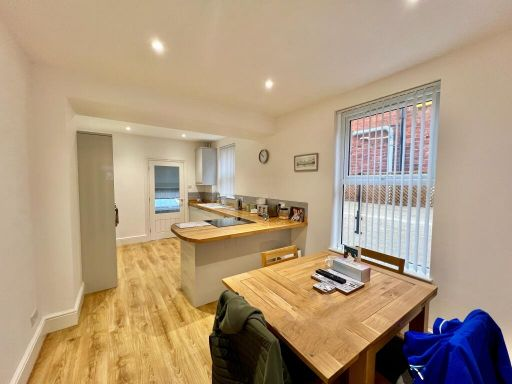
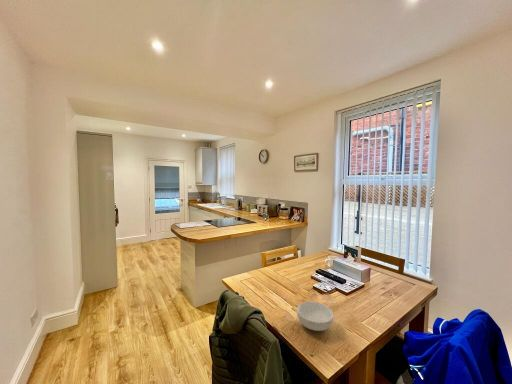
+ cereal bowl [296,300,334,332]
